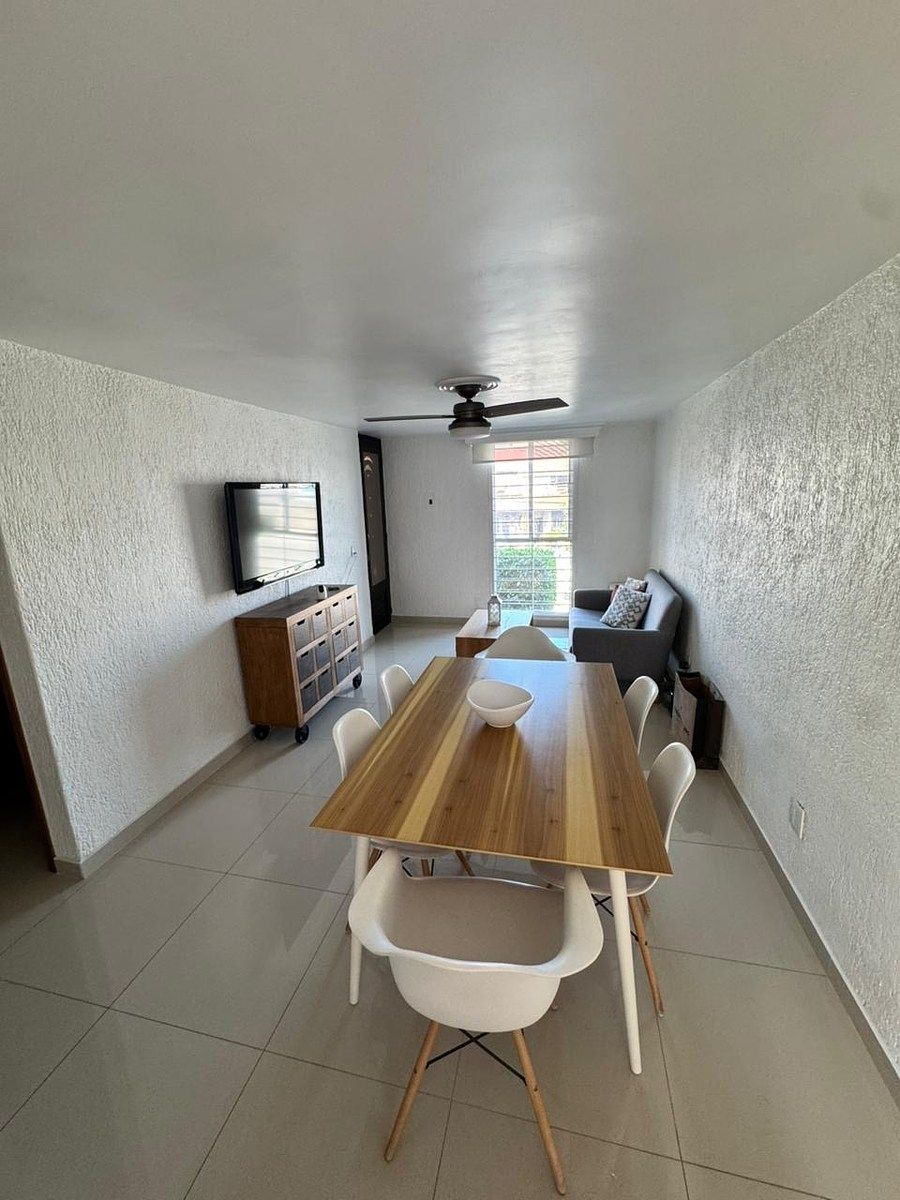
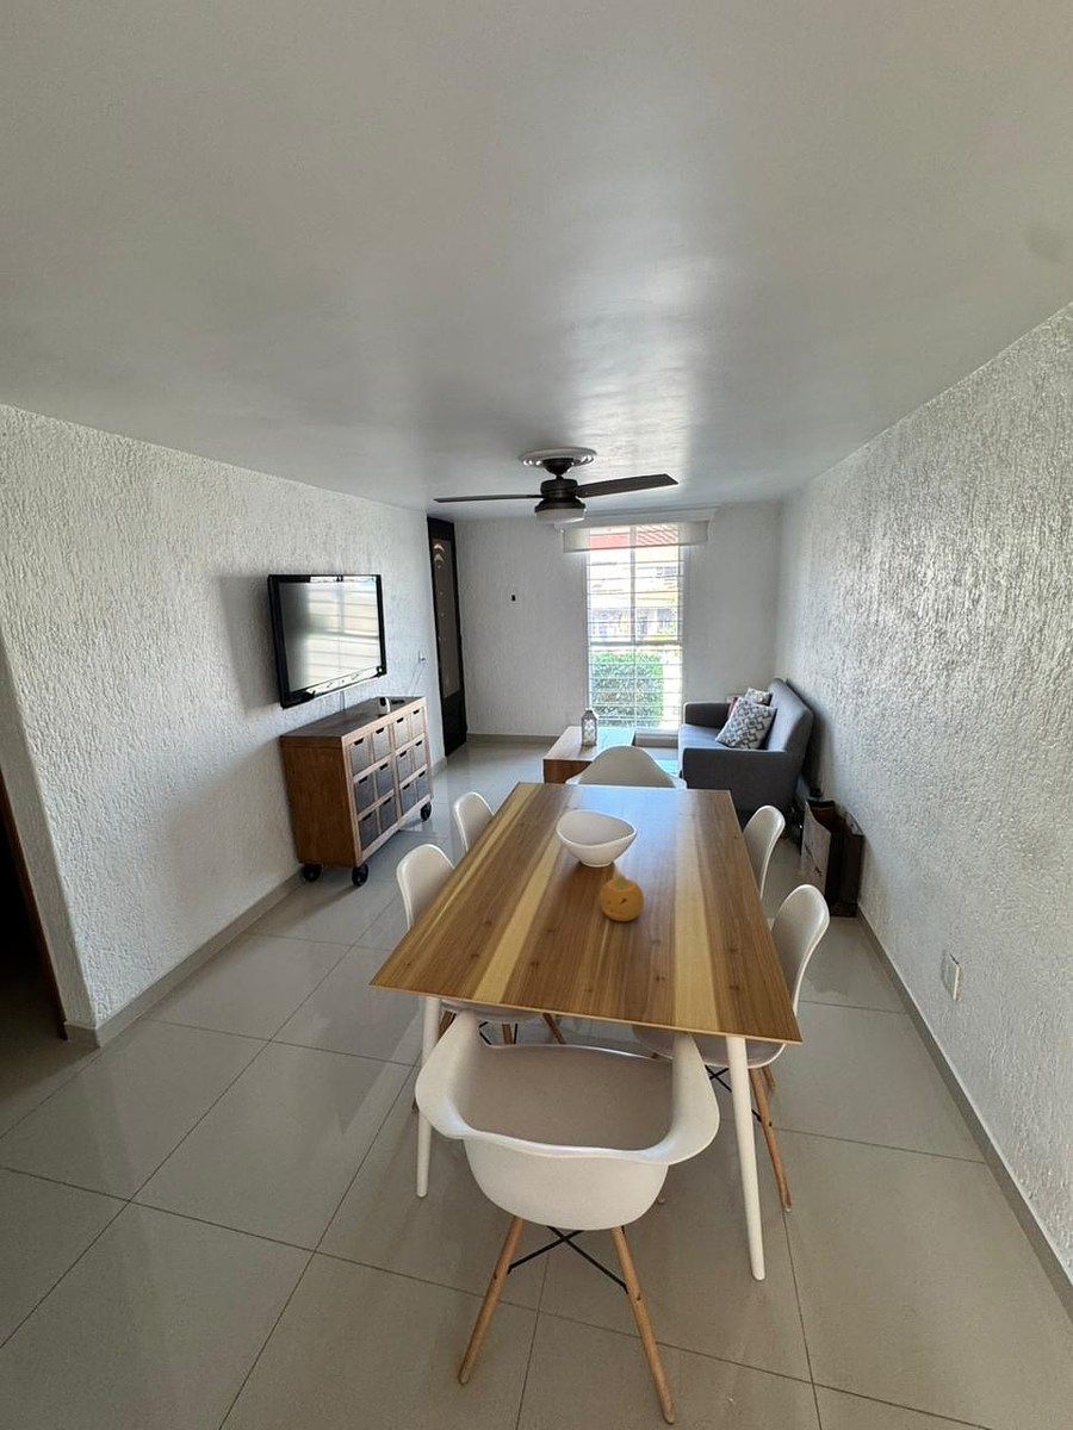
+ fruit [598,873,645,922]
